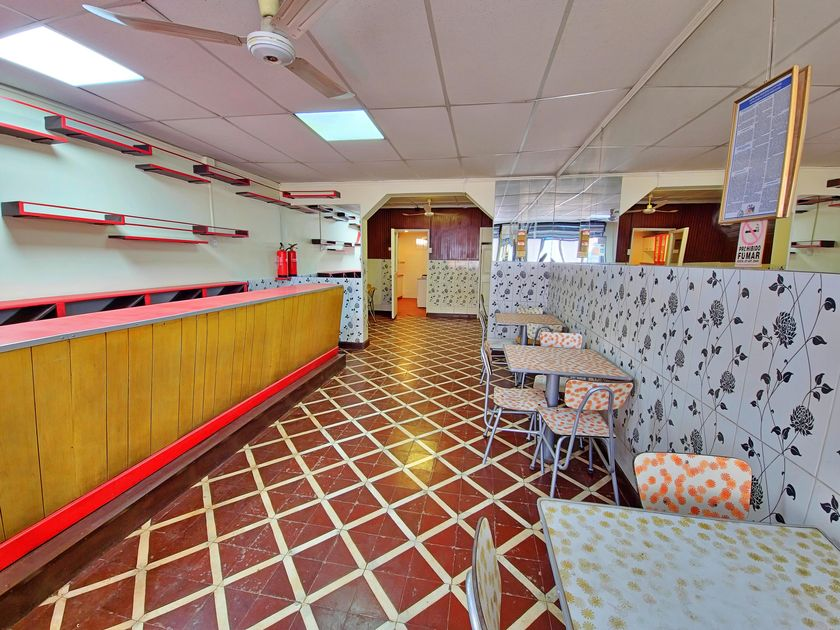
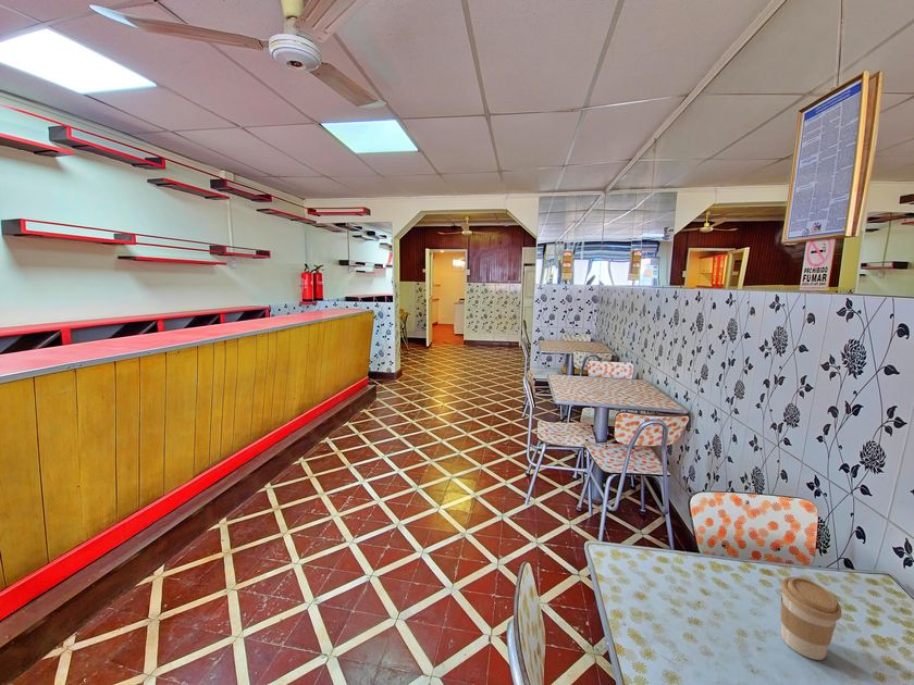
+ coffee cup [779,576,842,661]
